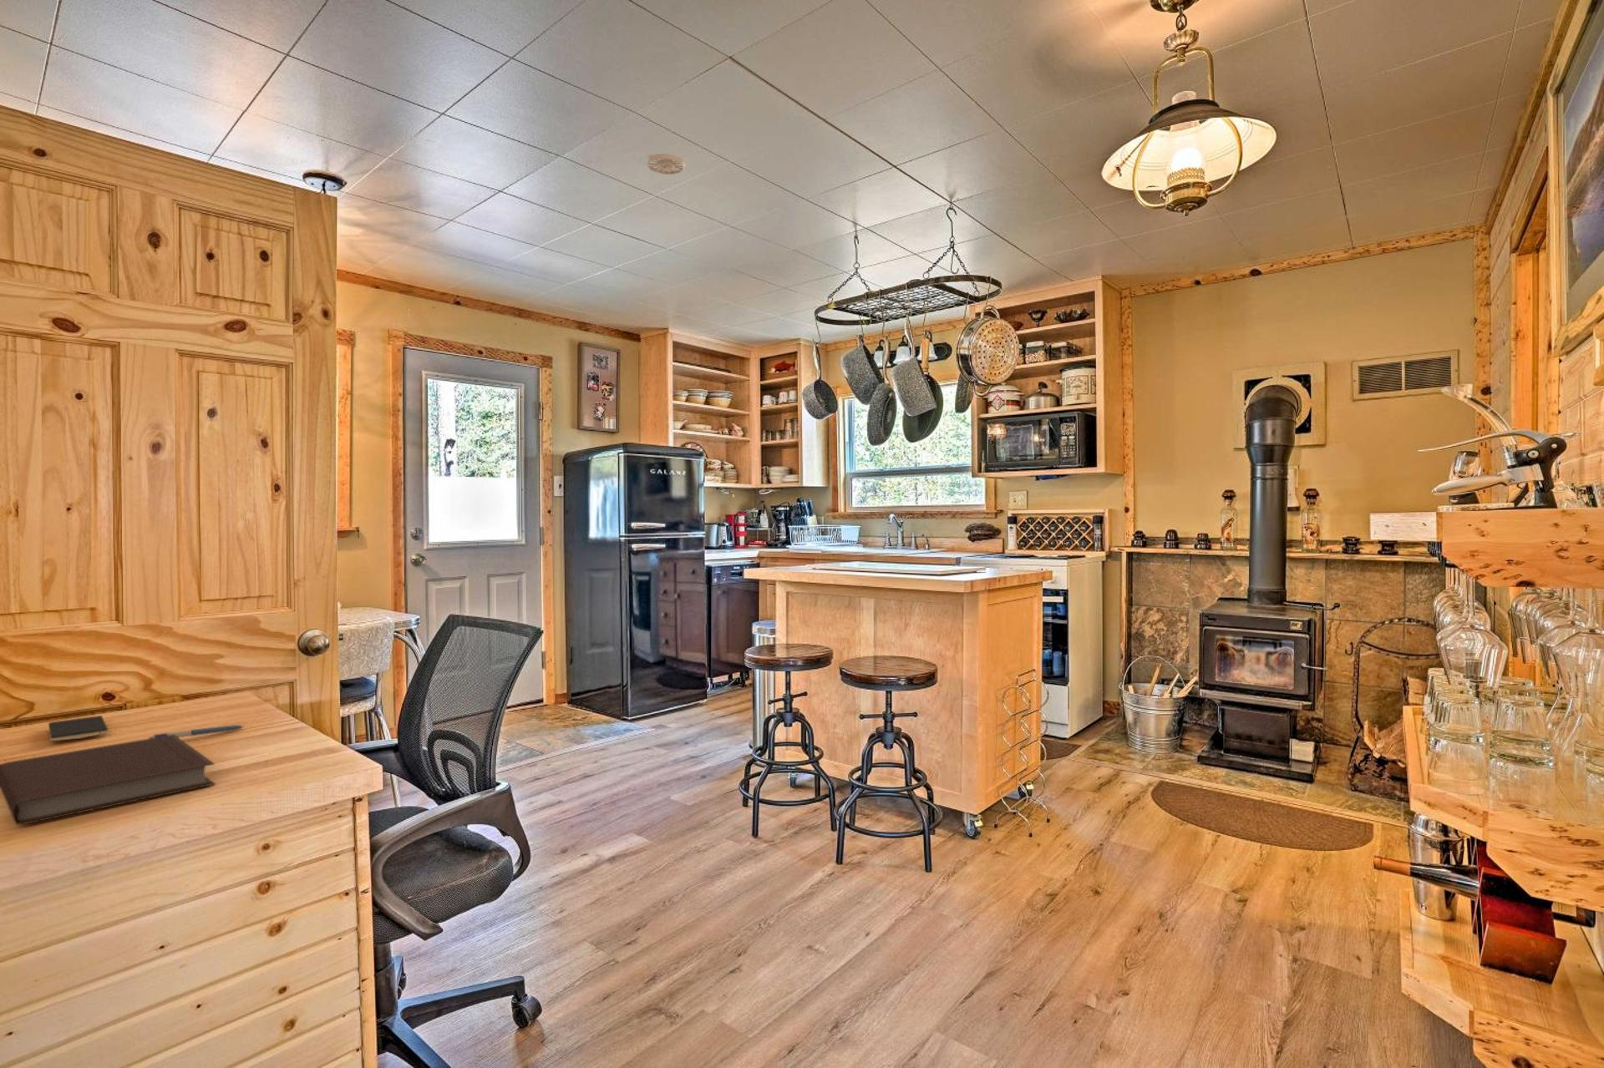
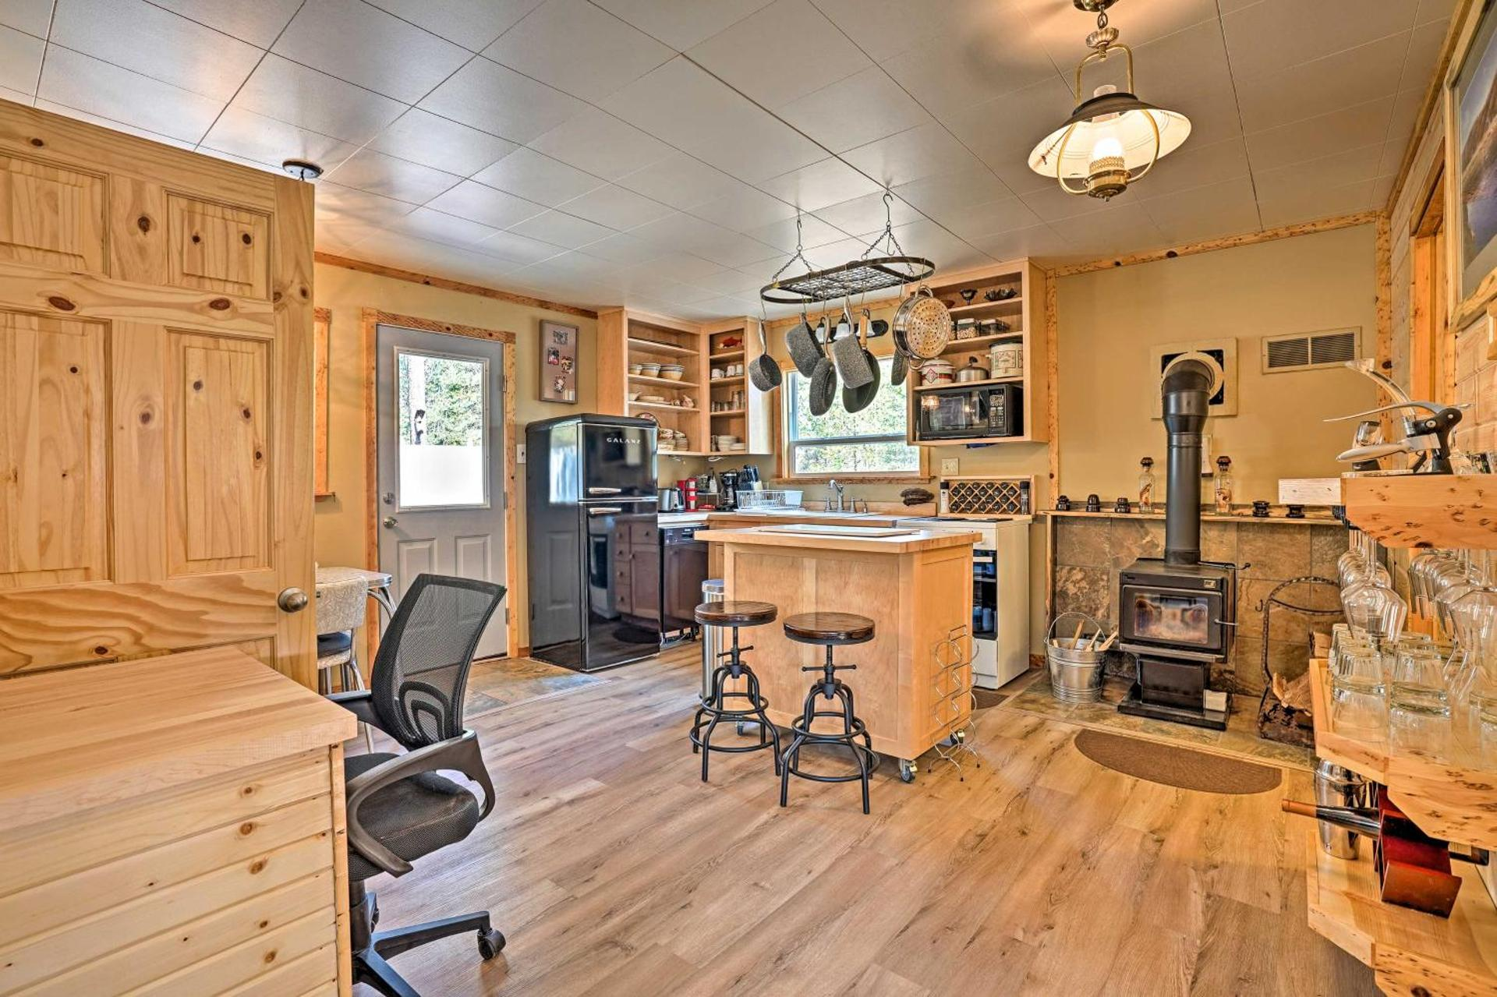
- pen [148,724,246,739]
- smartphone [48,715,110,741]
- smoke detector [646,153,686,175]
- notebook [0,734,216,825]
